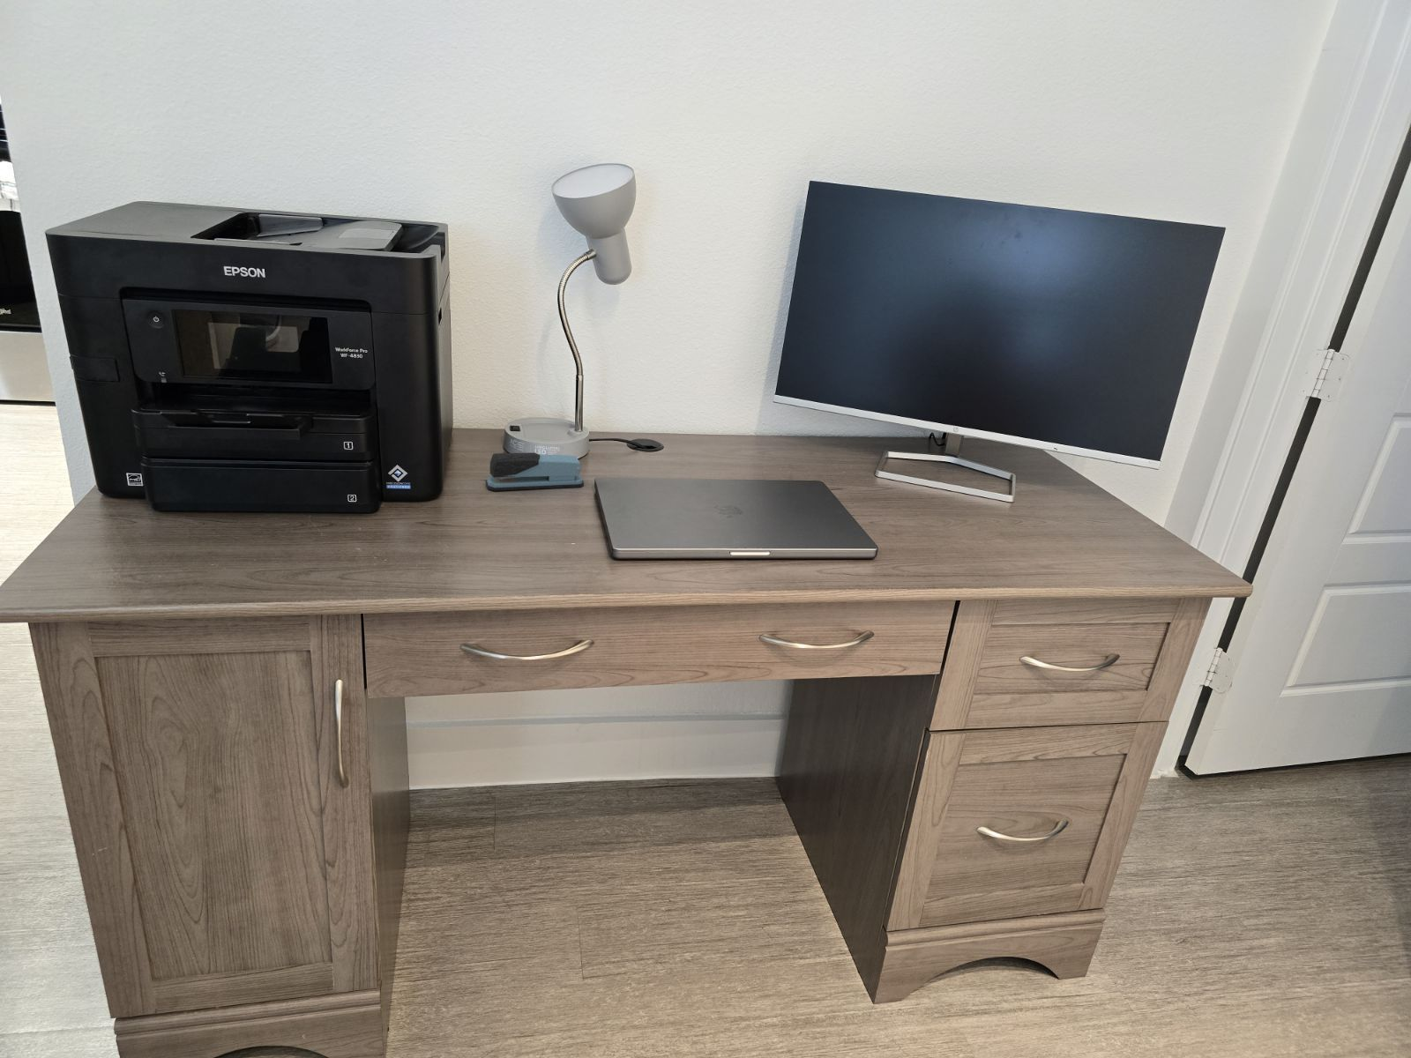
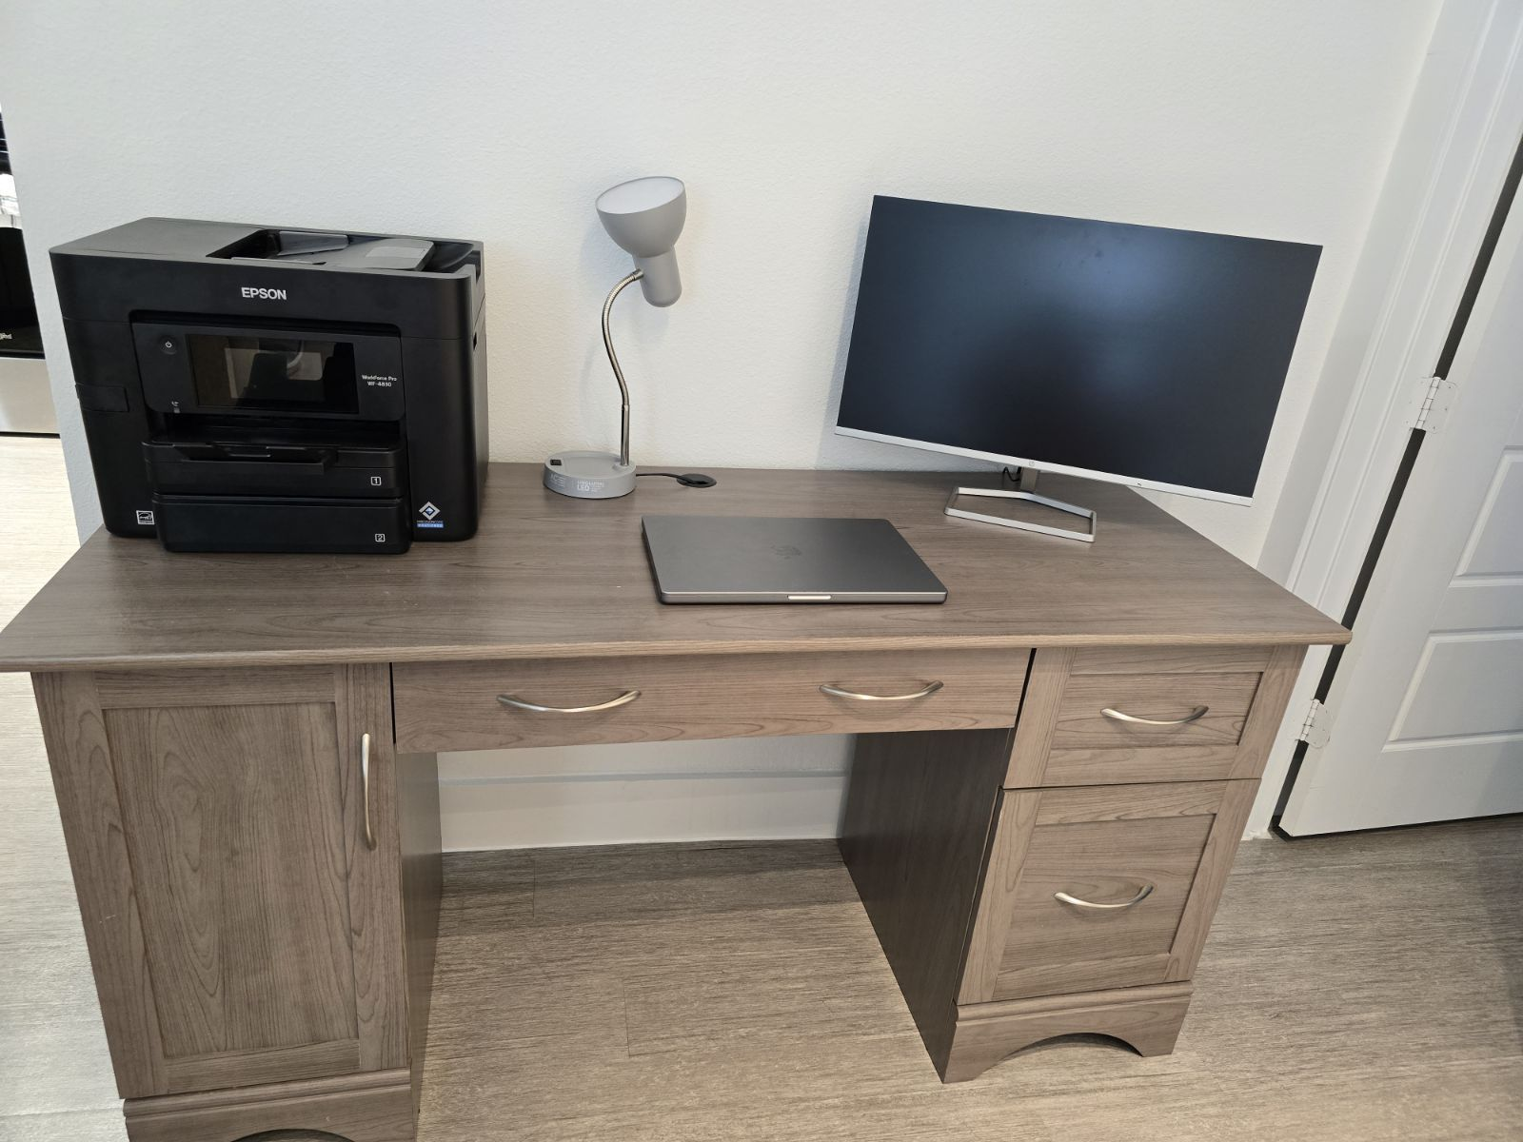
- stapler [486,451,584,492]
